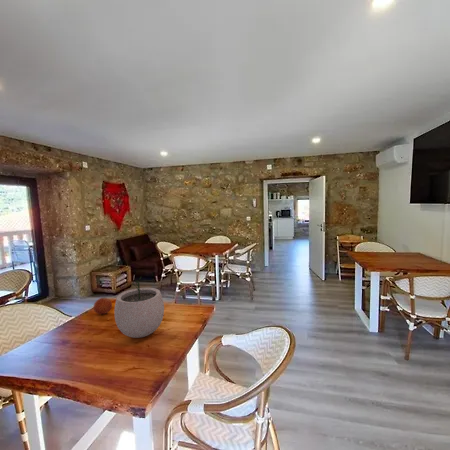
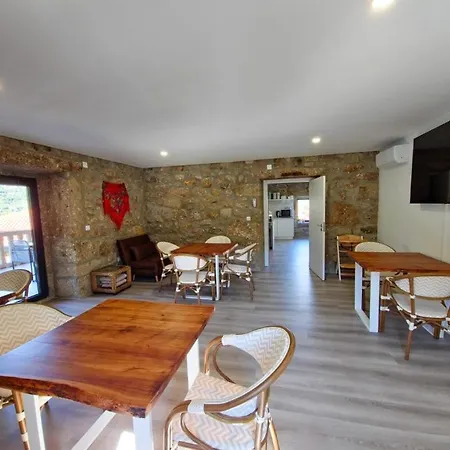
- plant pot [114,275,165,339]
- fruit [93,297,113,315]
